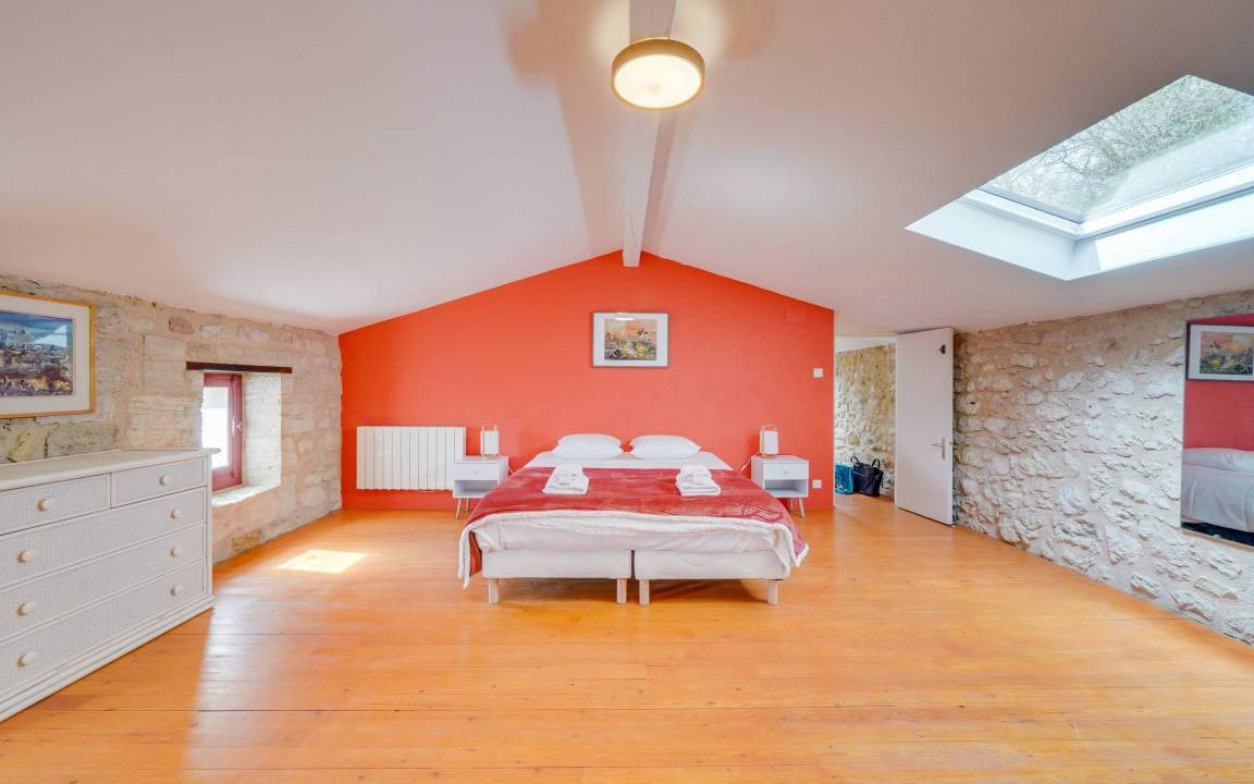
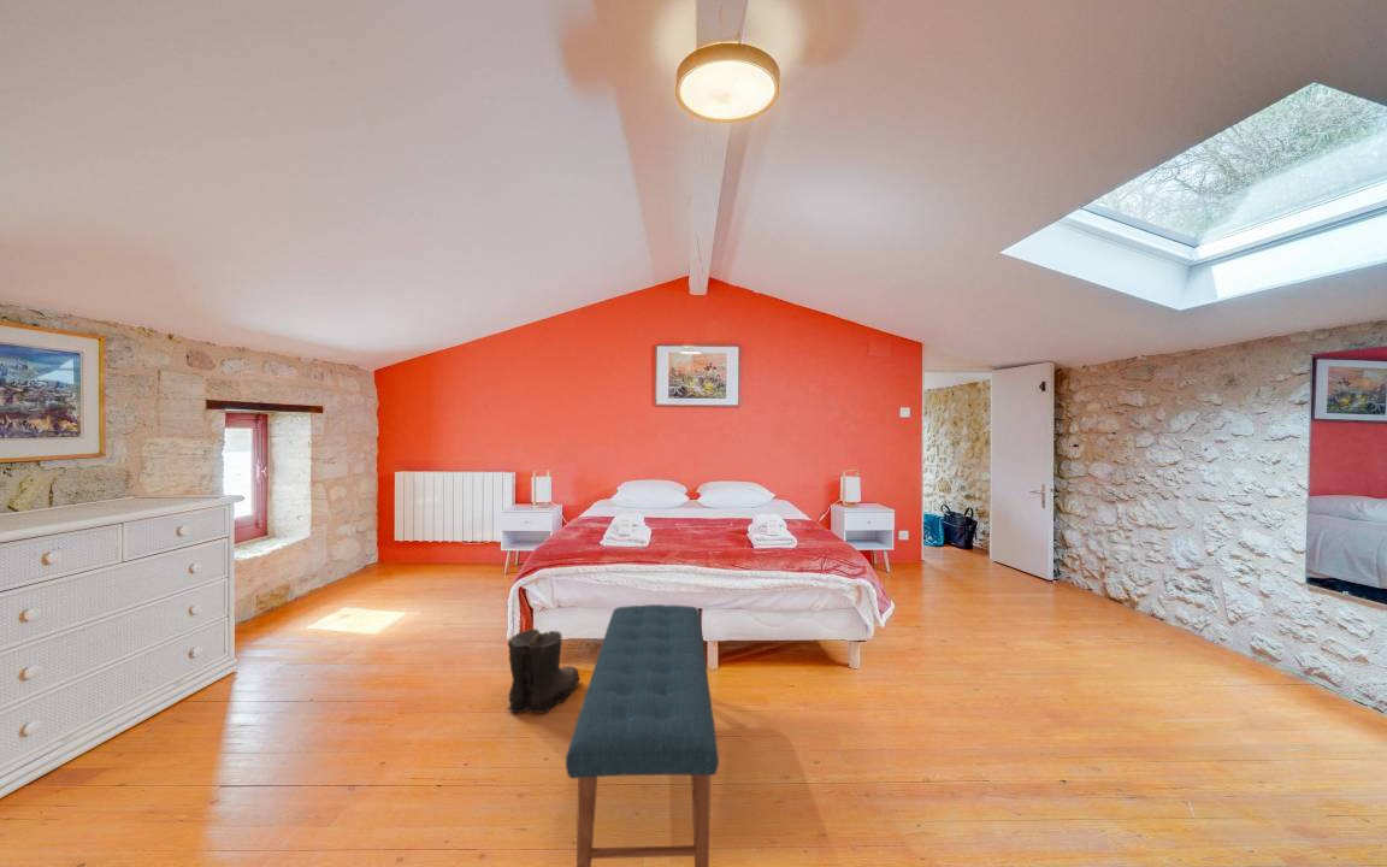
+ bench [565,603,720,867]
+ boots [506,627,582,714]
